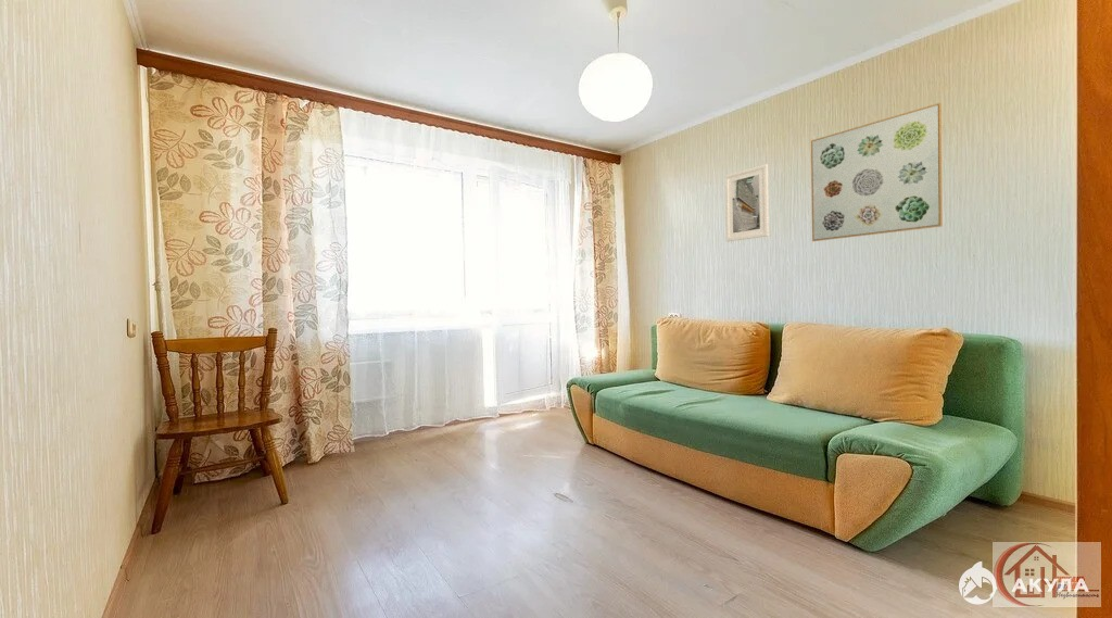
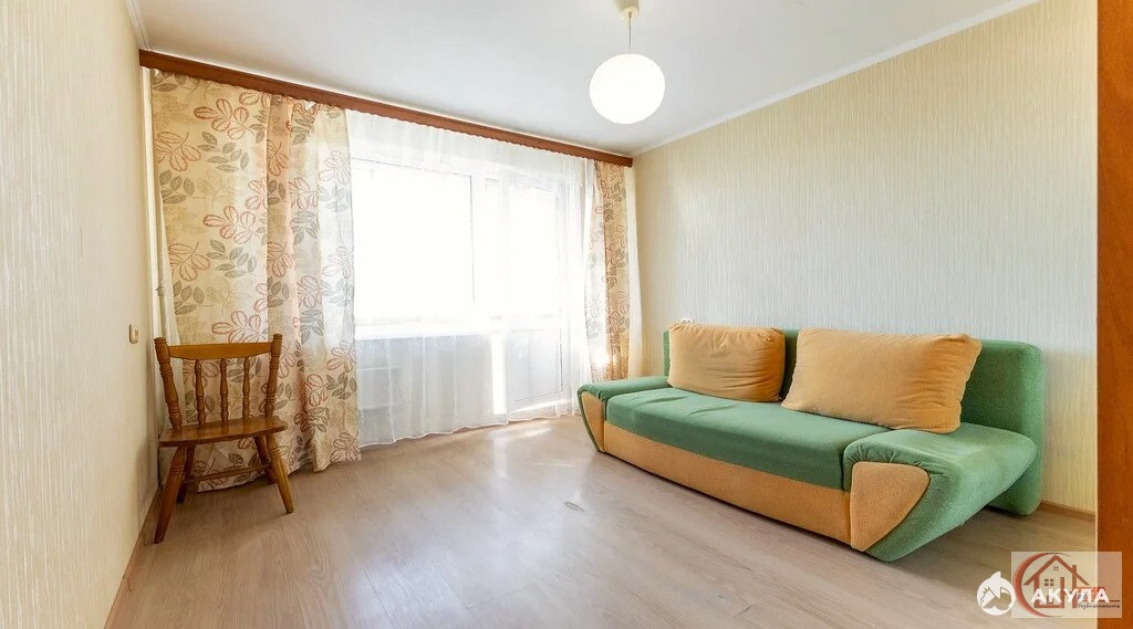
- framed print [724,163,770,242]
- wall art [810,102,944,242]
